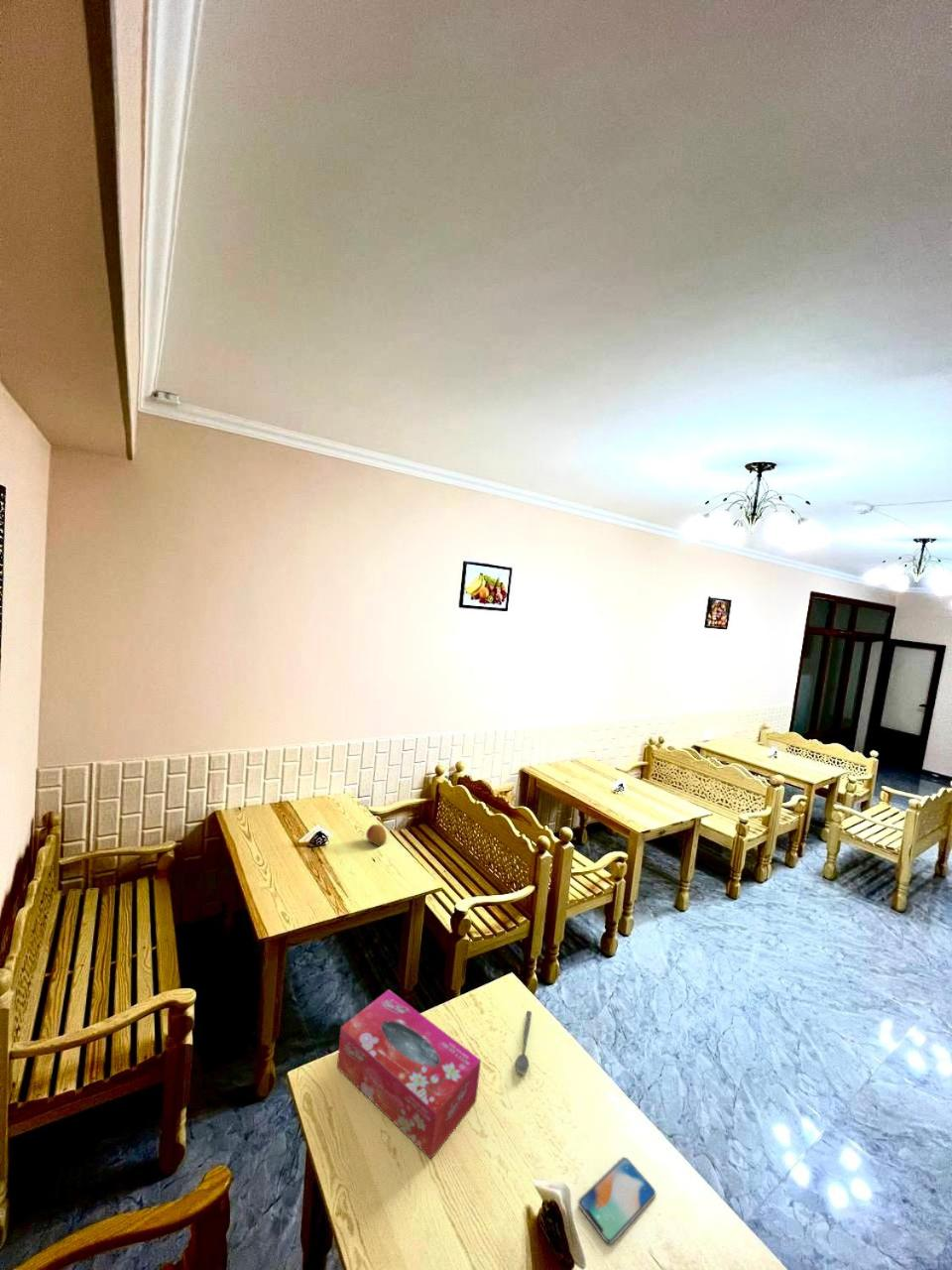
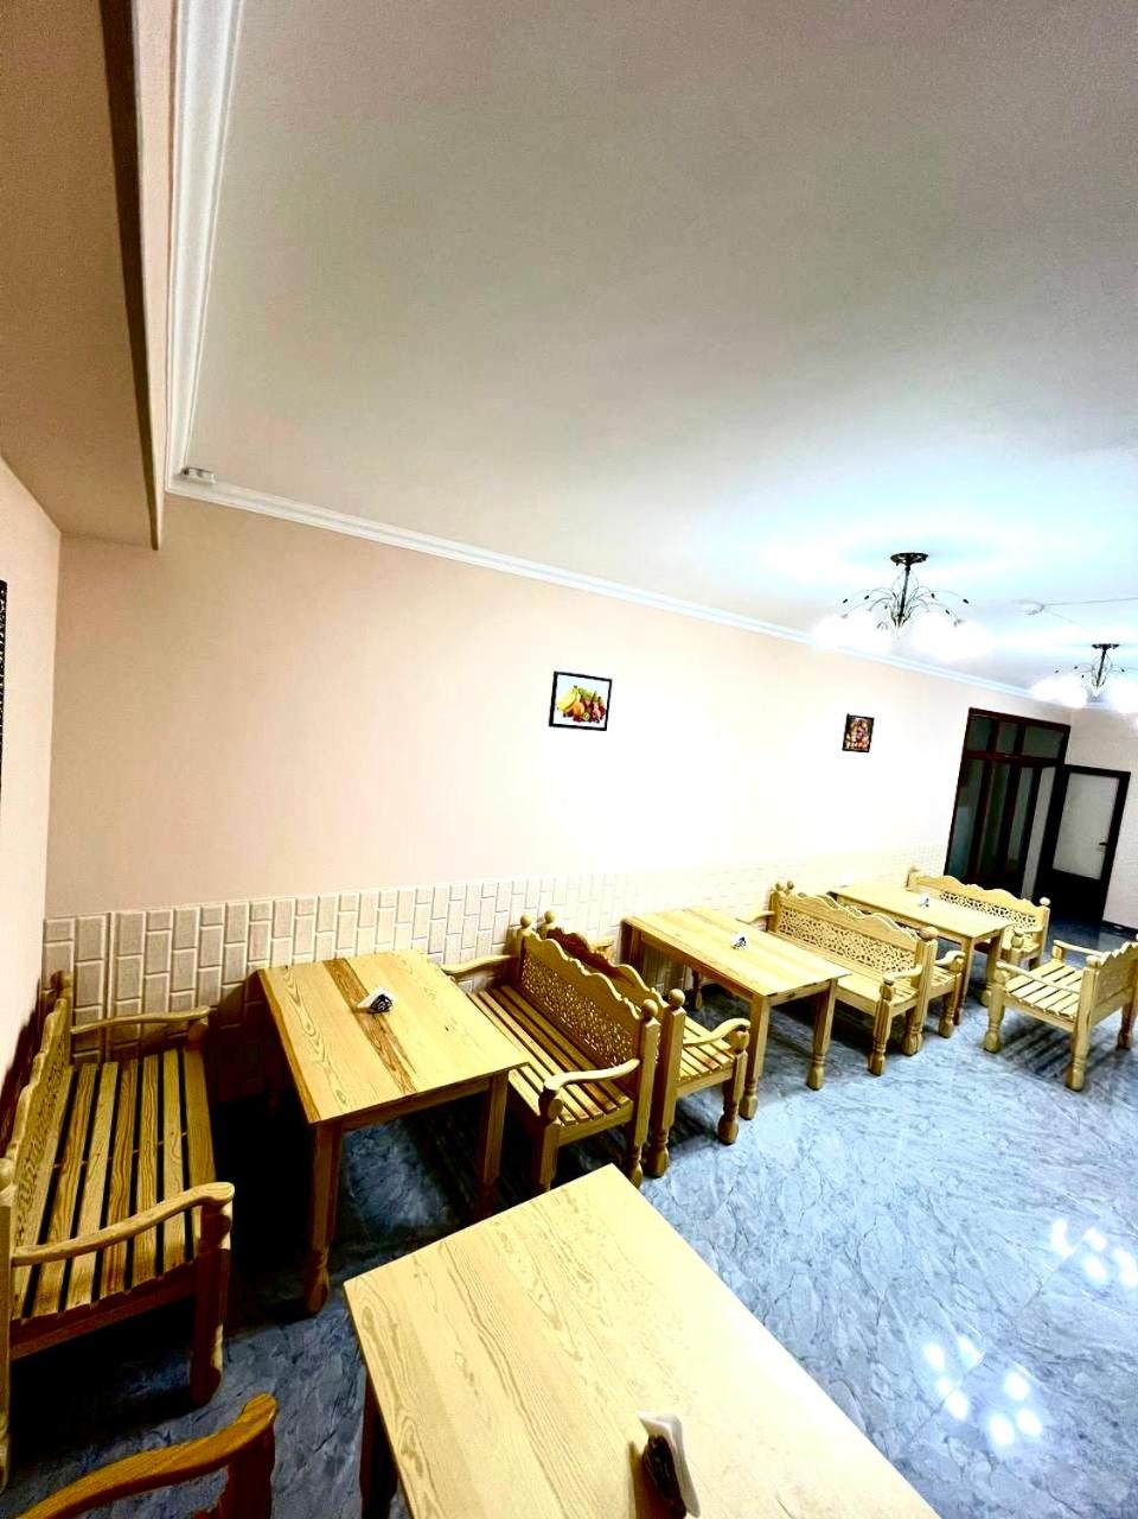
- smartphone [577,1157,656,1245]
- fruit [365,824,388,846]
- tissue box [336,989,482,1160]
- spoon [515,1010,533,1076]
